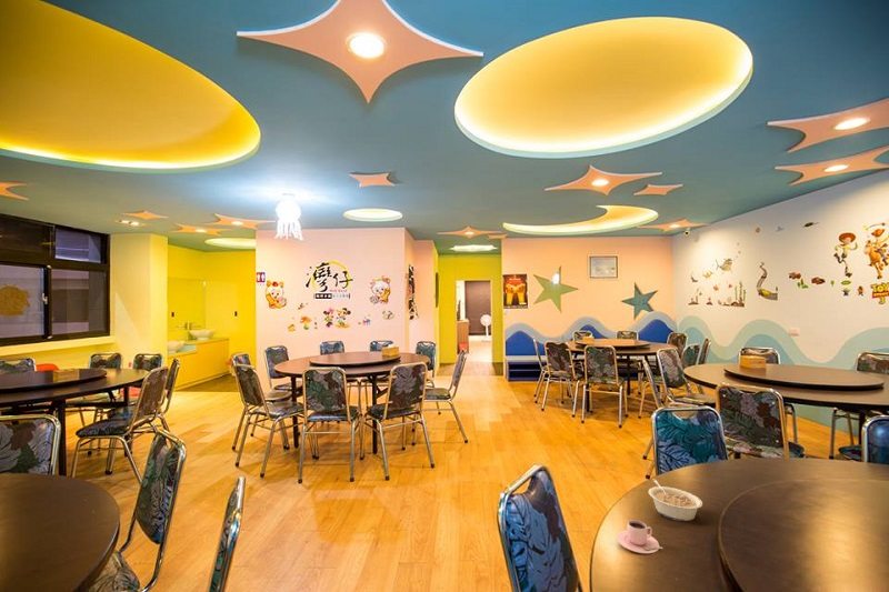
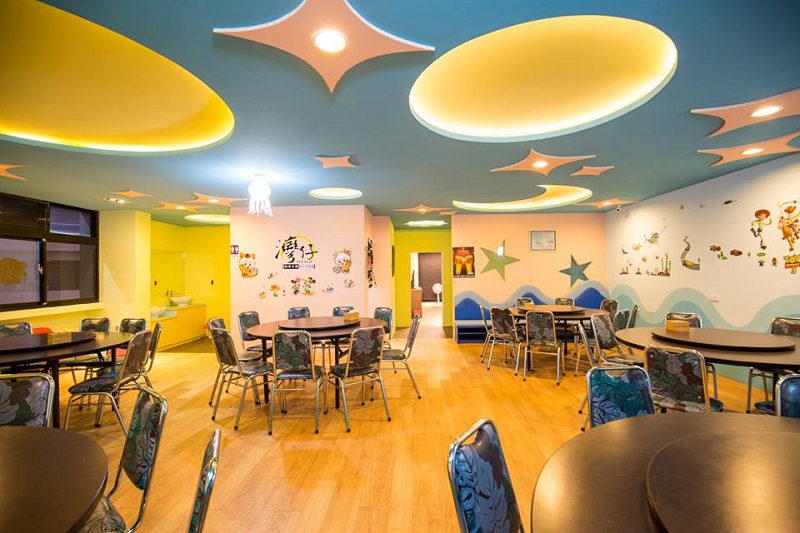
- teacup [616,519,663,554]
- legume [648,478,703,522]
